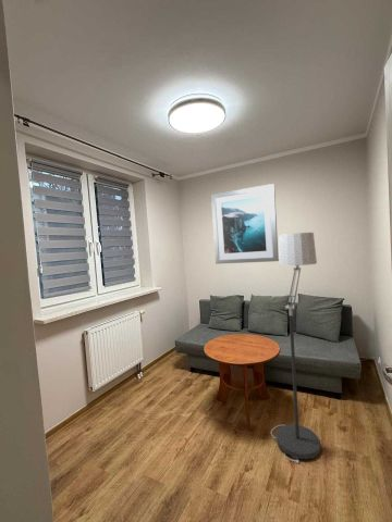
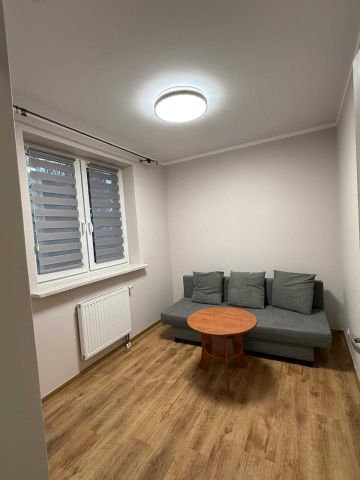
- wall art [210,183,280,265]
- floor lamp [270,232,321,464]
